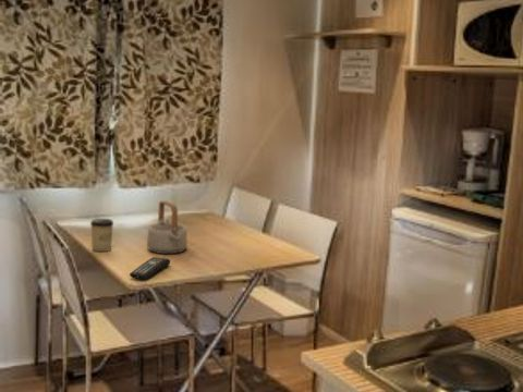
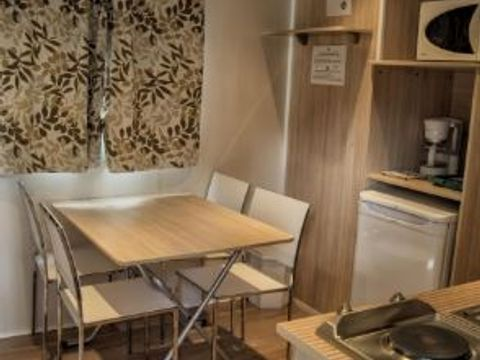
- remote control [129,256,171,280]
- cup [89,218,114,253]
- teapot [146,200,188,255]
